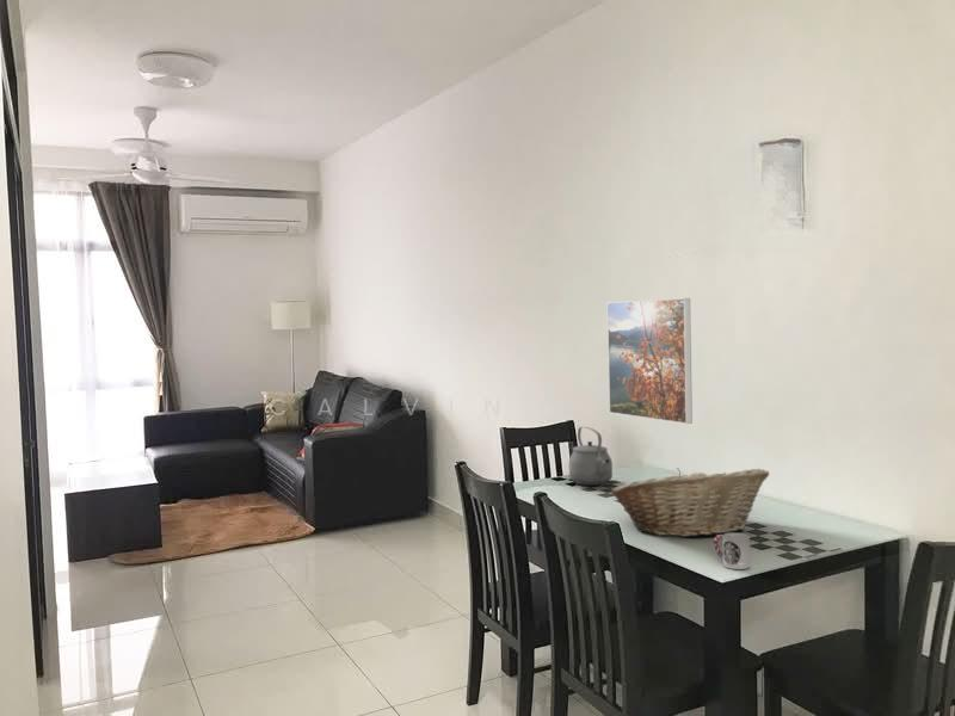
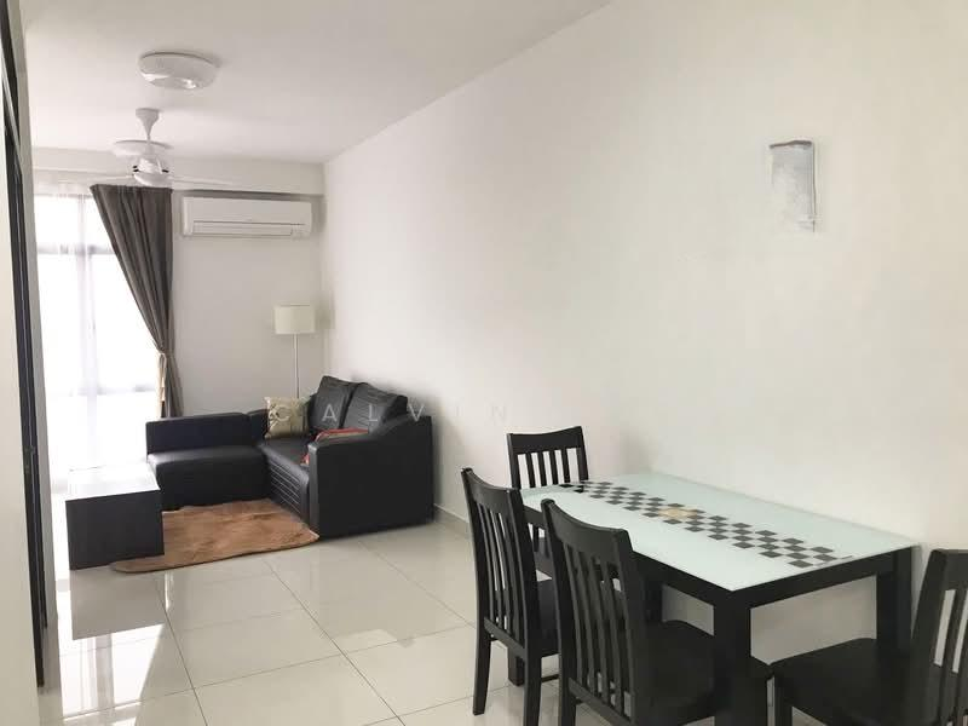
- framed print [606,297,694,425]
- cup [713,531,751,570]
- tea kettle [568,426,614,487]
- fruit basket [610,467,771,538]
